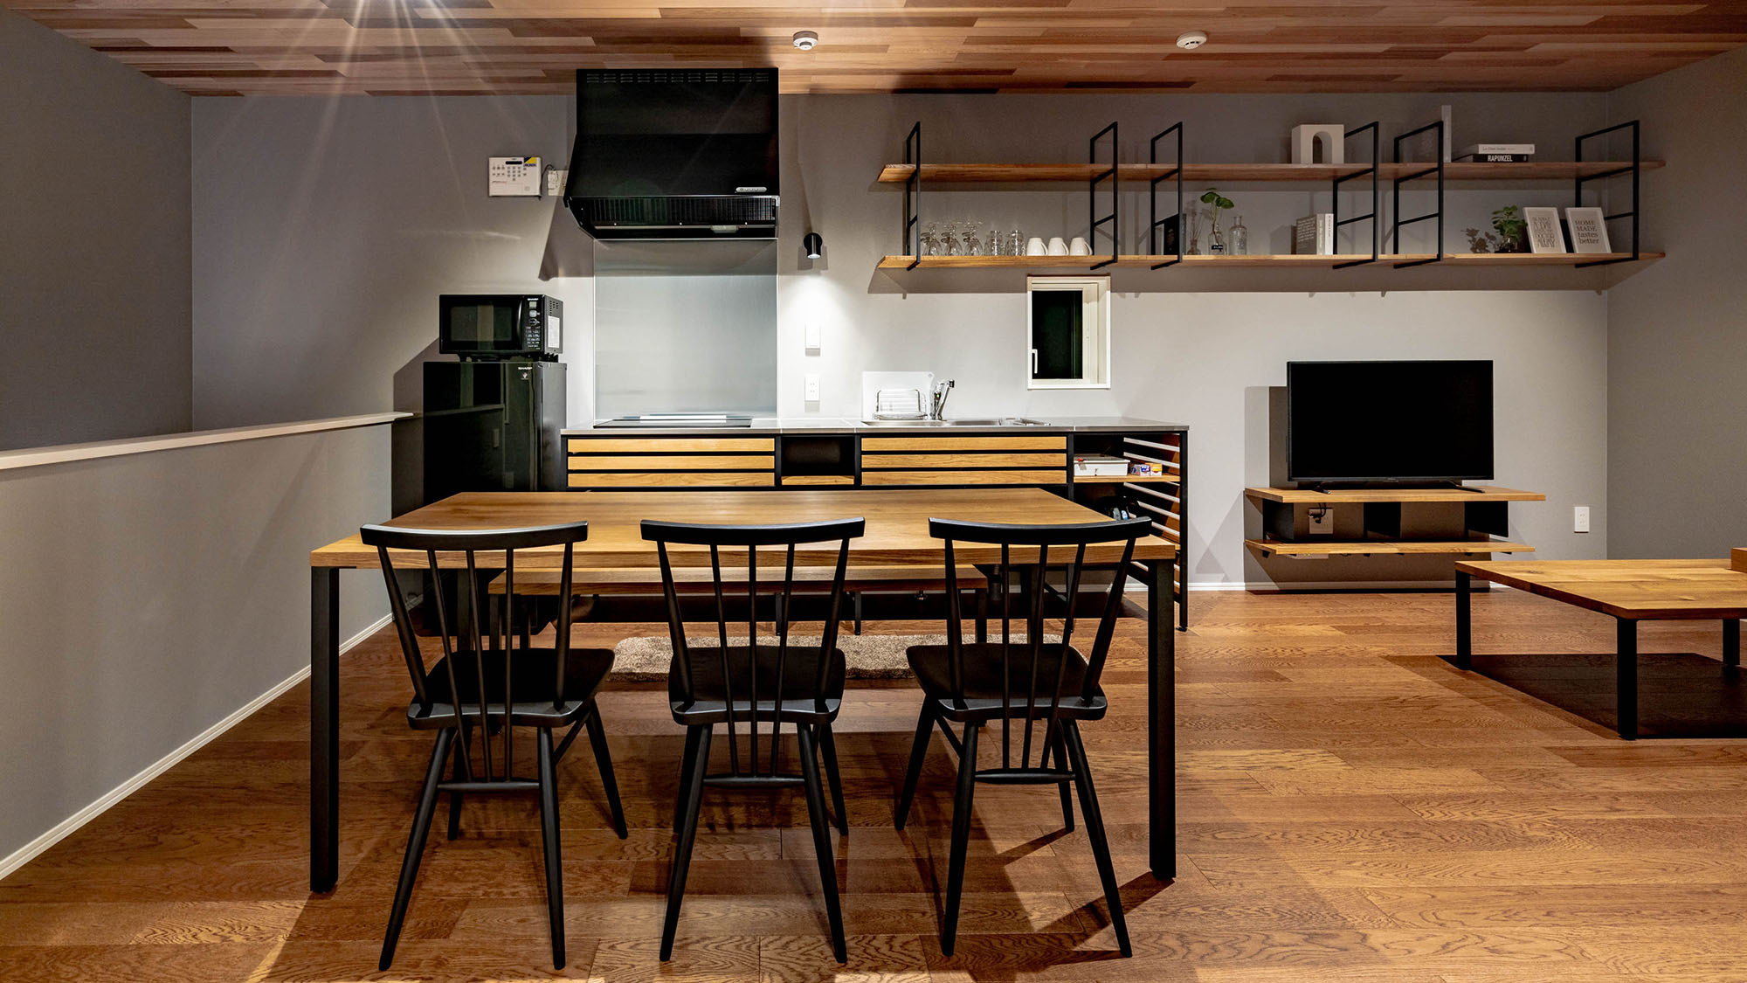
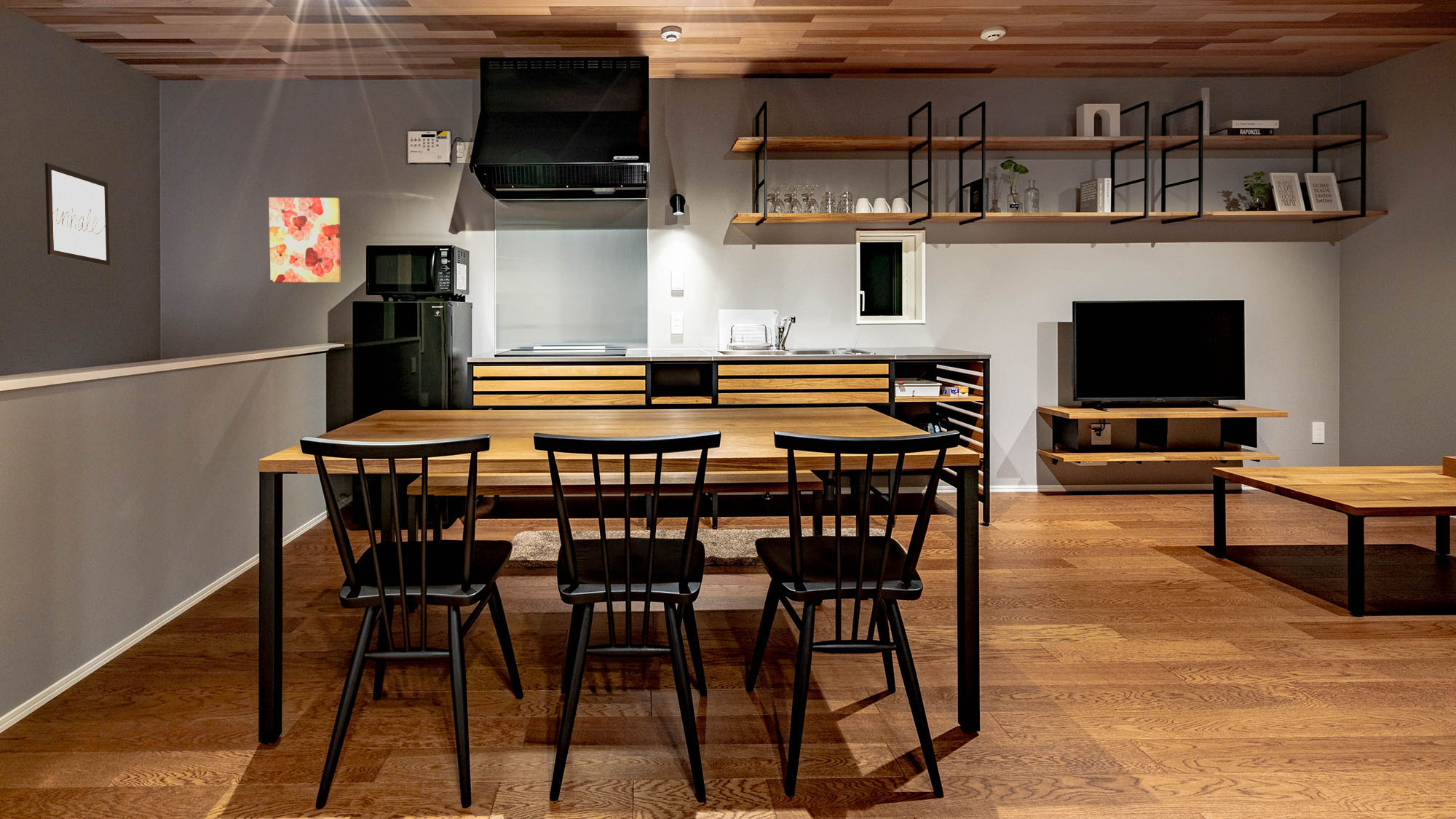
+ wall art [44,162,111,266]
+ wall art [268,197,341,284]
